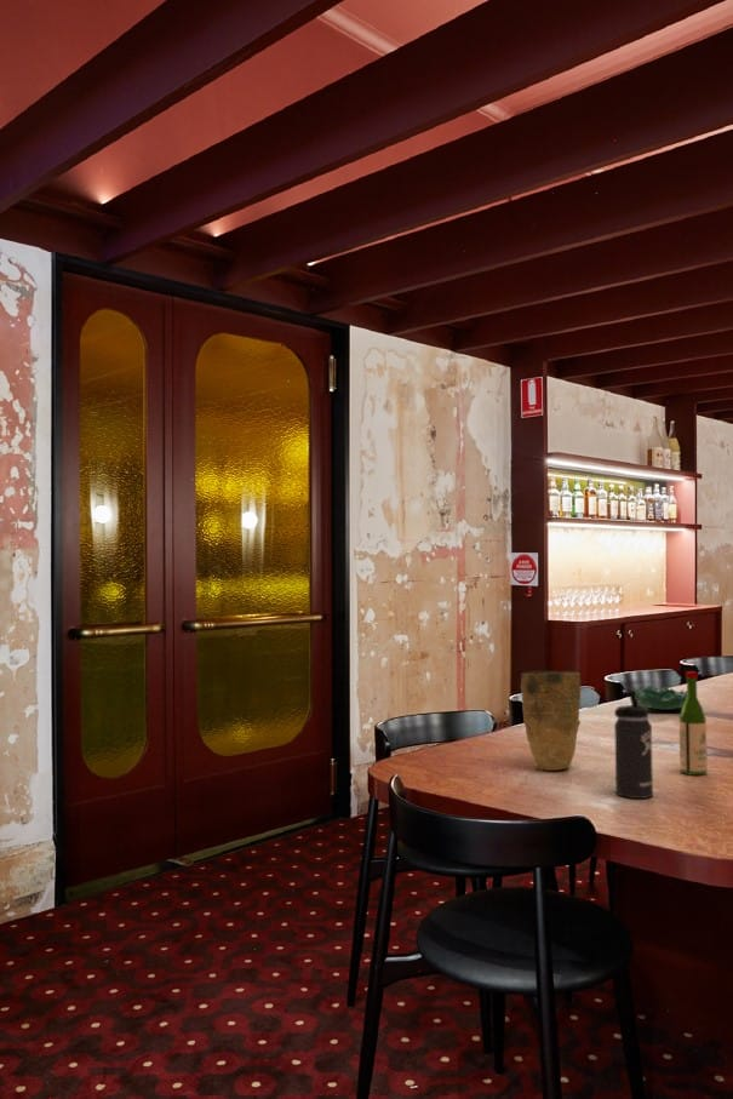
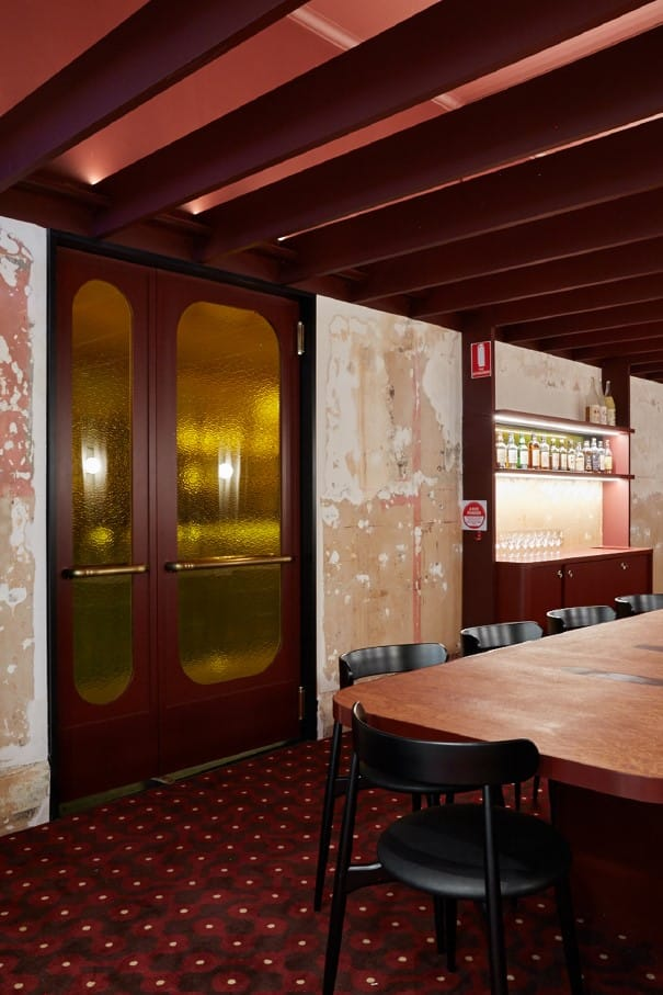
- thermos bottle [613,689,654,800]
- wine bottle [678,670,709,777]
- vase [520,670,582,772]
- decorative bowl [630,685,687,711]
